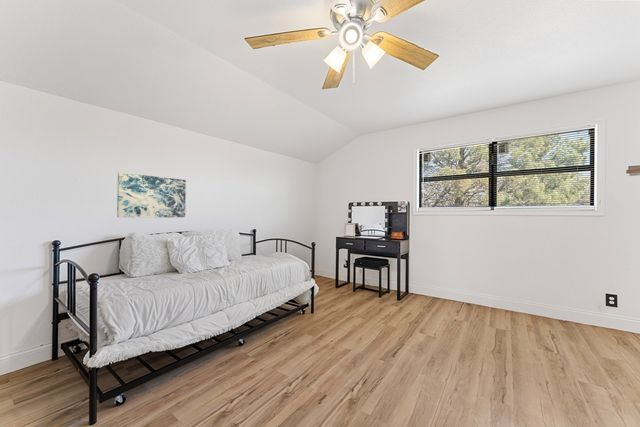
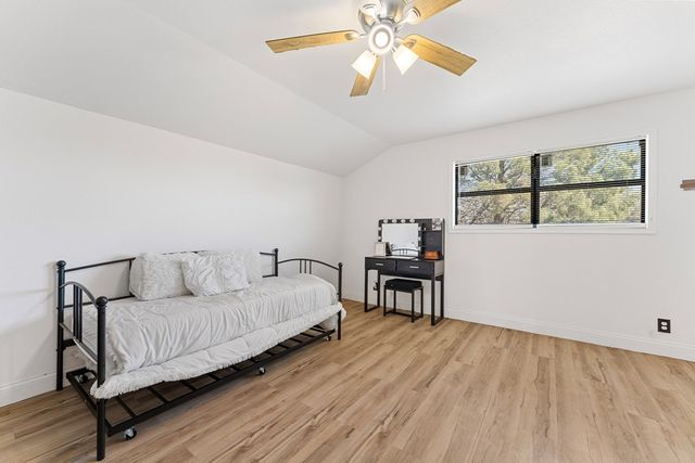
- wall art [116,172,187,218]
